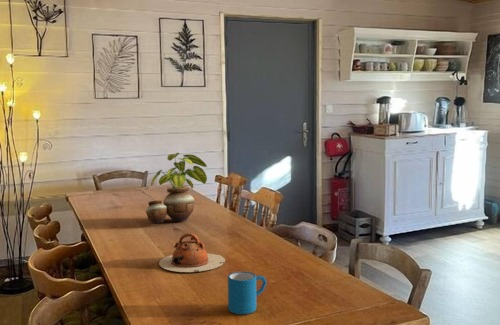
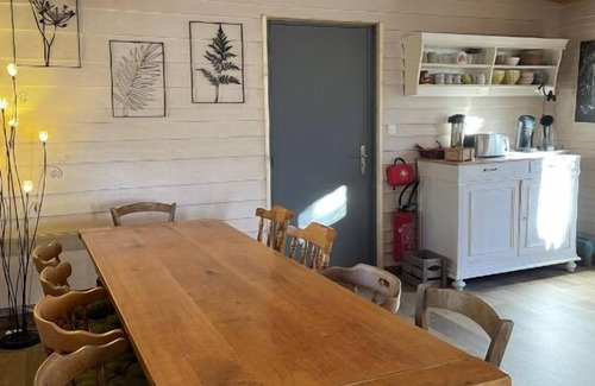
- teapot [158,232,226,273]
- potted plant [145,152,208,225]
- mug [227,271,268,315]
